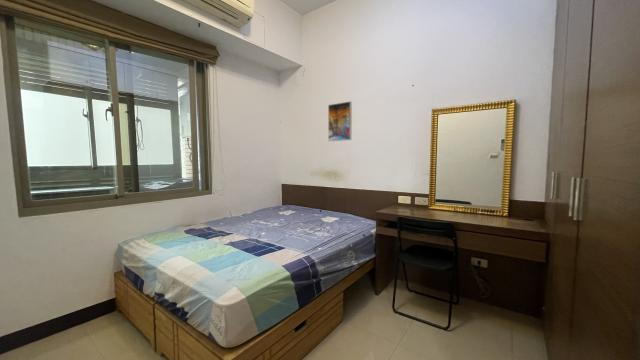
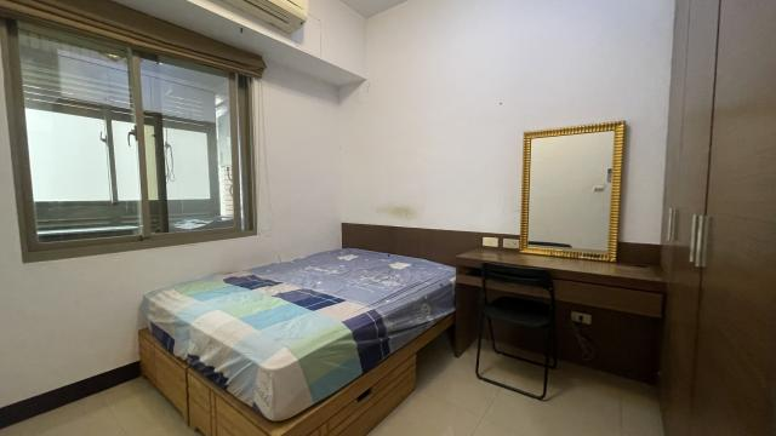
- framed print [327,100,353,142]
